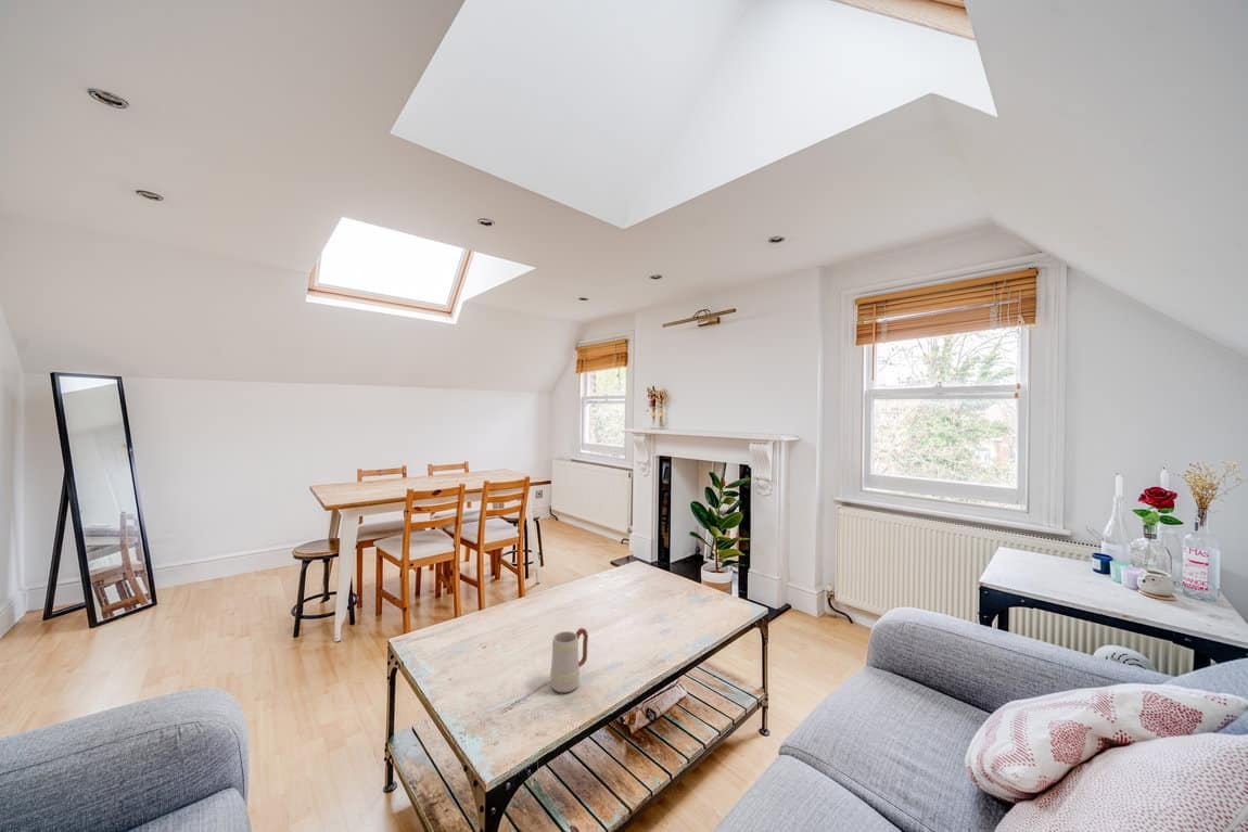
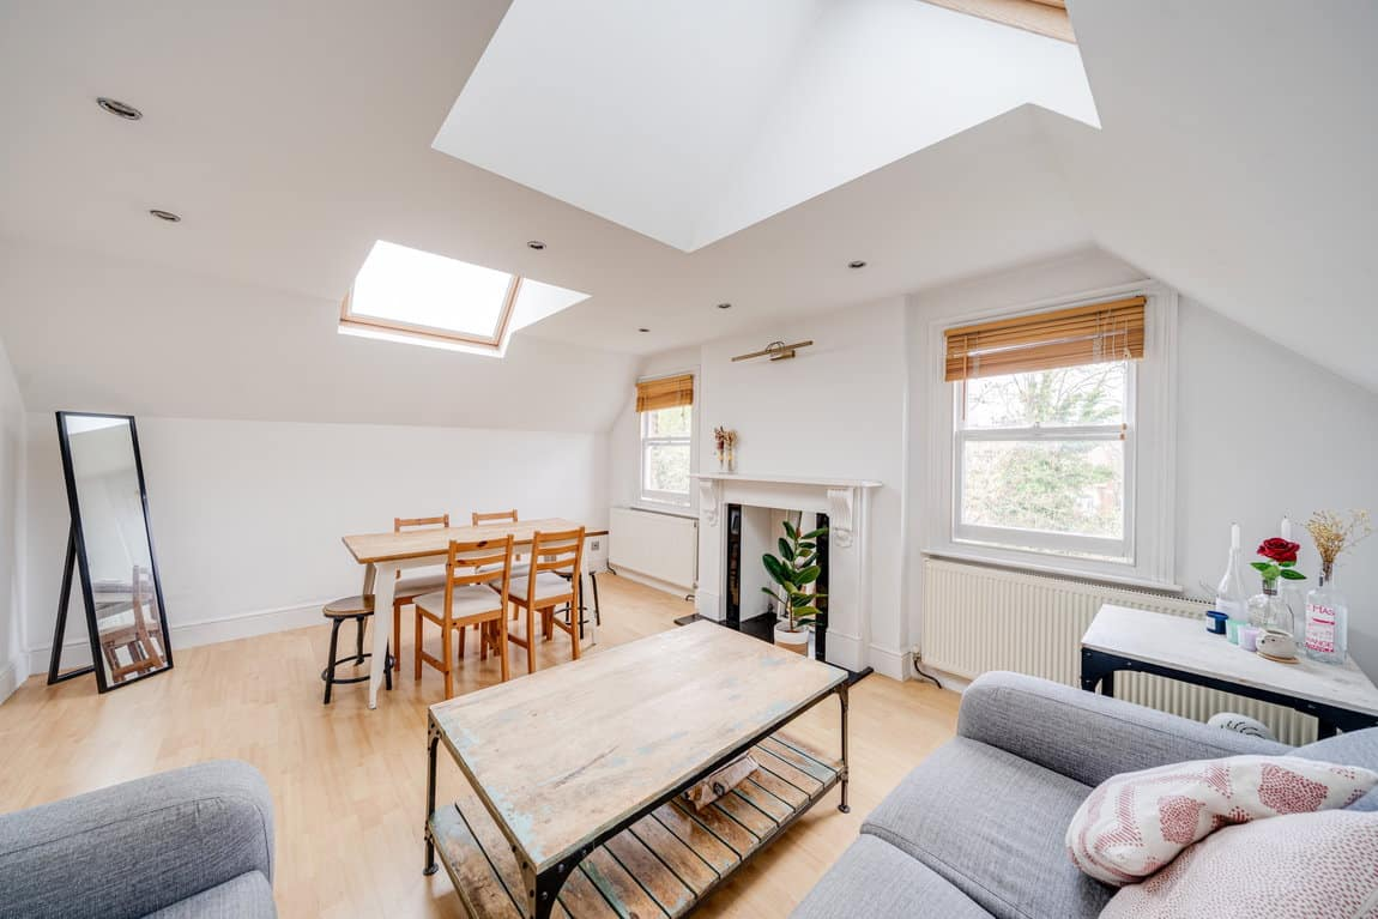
- mug [549,627,589,693]
